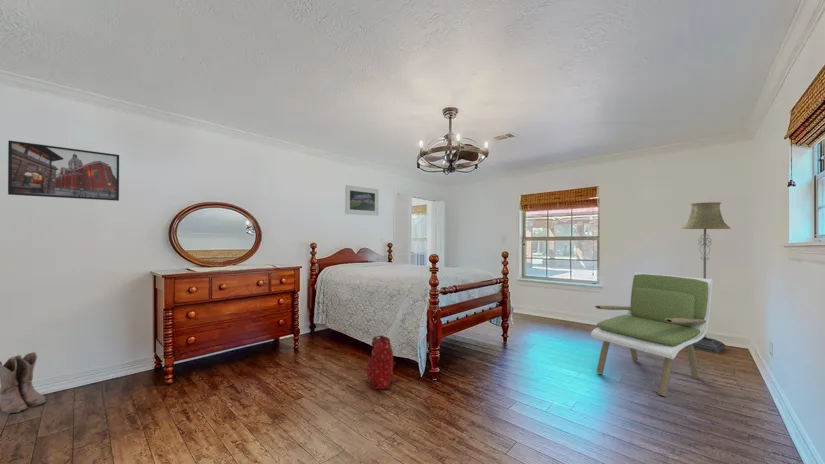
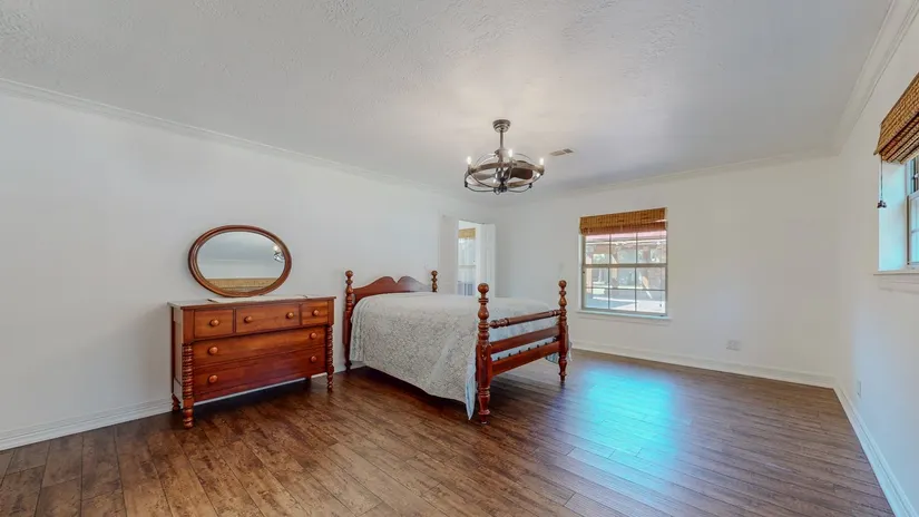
- floor lamp [681,201,731,354]
- backpack [366,334,401,390]
- armchair [590,271,713,398]
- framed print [7,140,120,202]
- boots [0,351,47,415]
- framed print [344,184,379,217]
